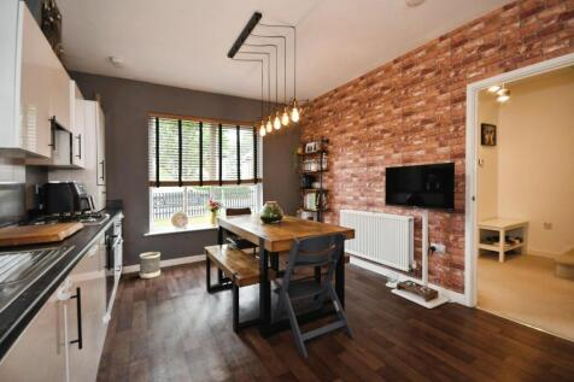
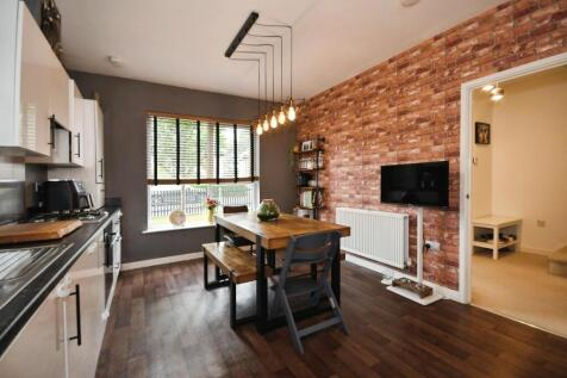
- wastebasket [139,251,162,280]
